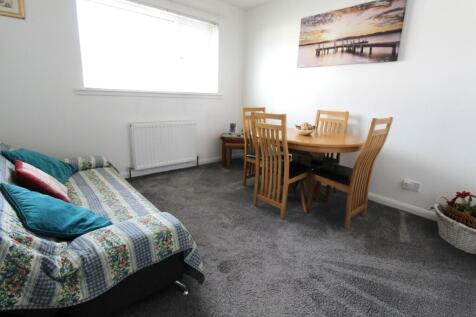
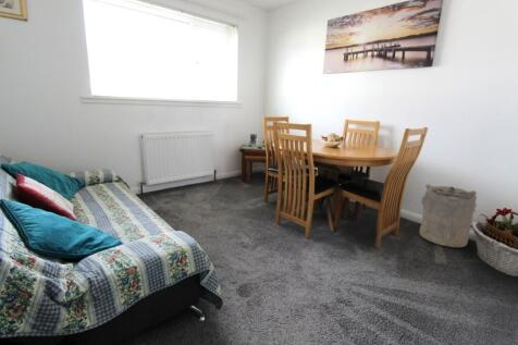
+ laundry hamper [419,183,479,248]
